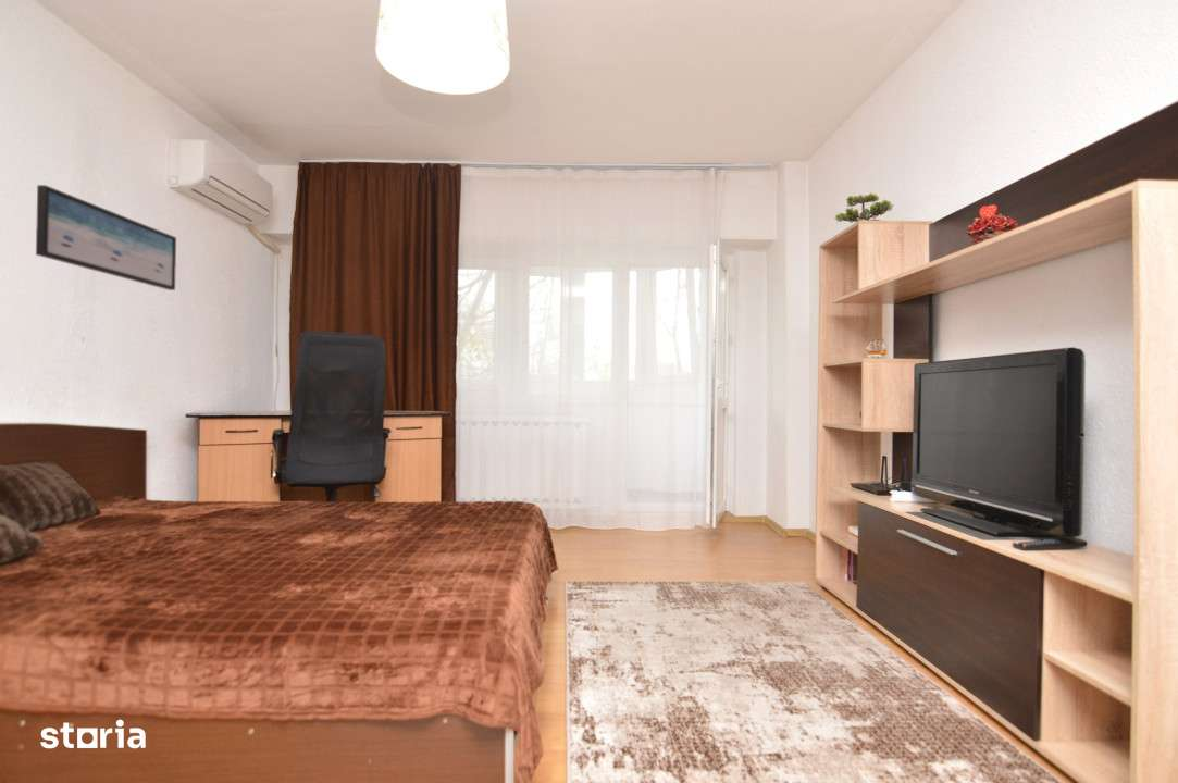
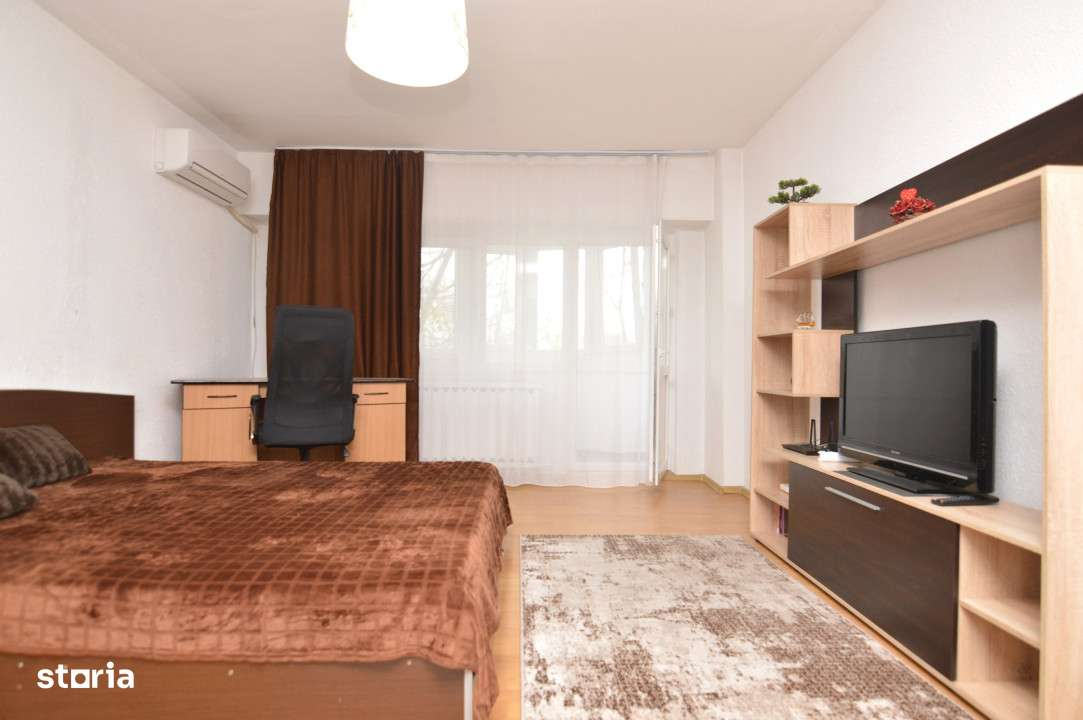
- wall art [35,184,177,291]
